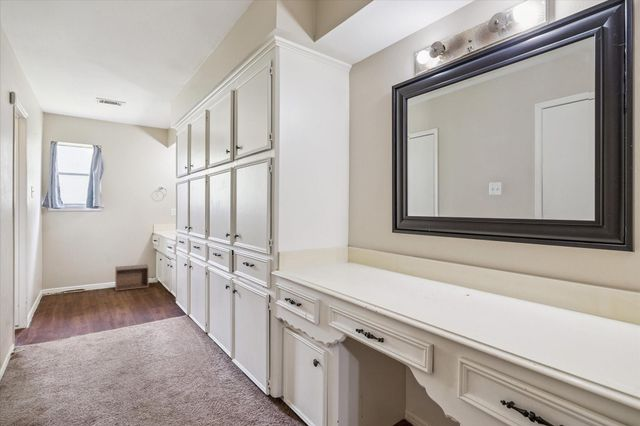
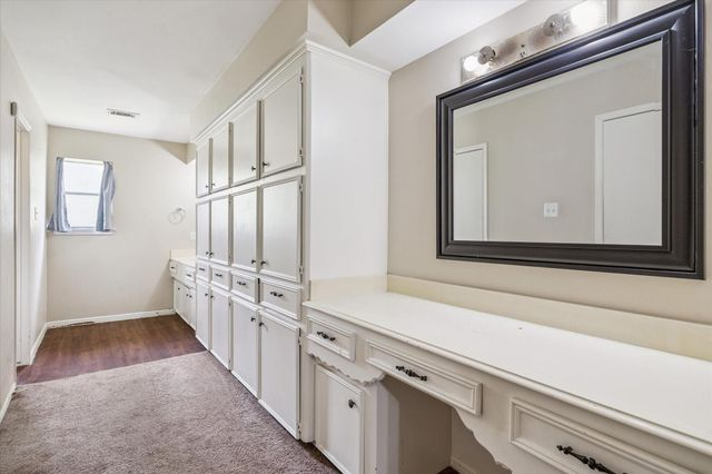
- cabinet [114,263,150,292]
